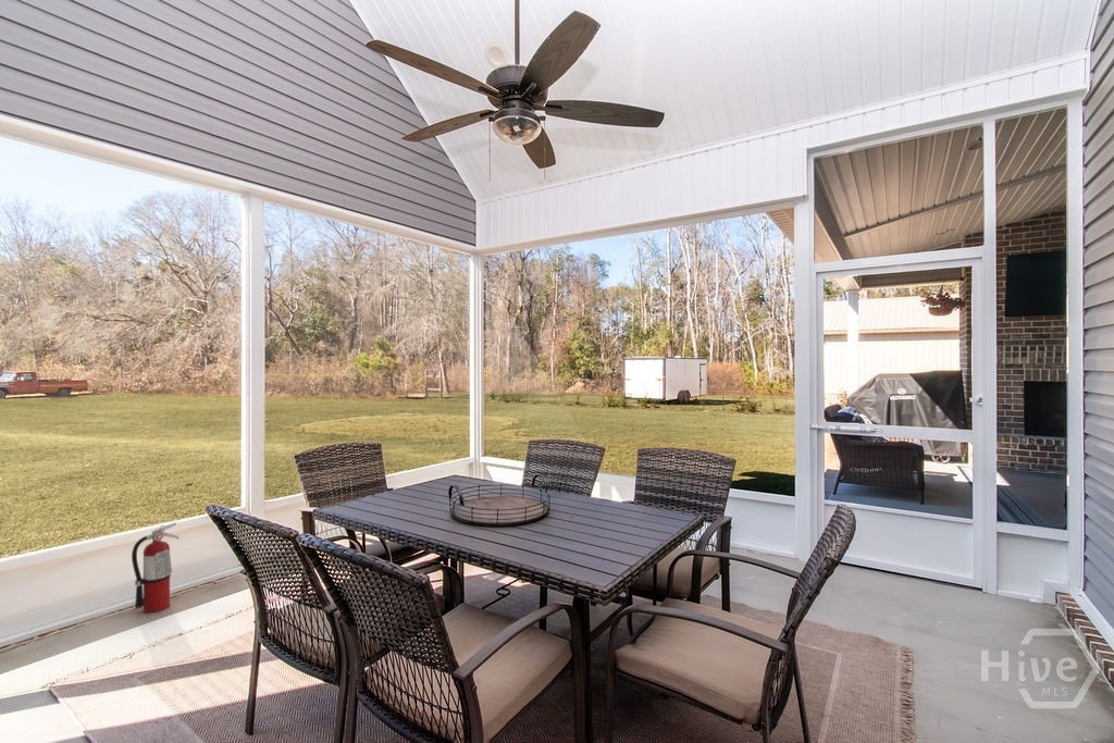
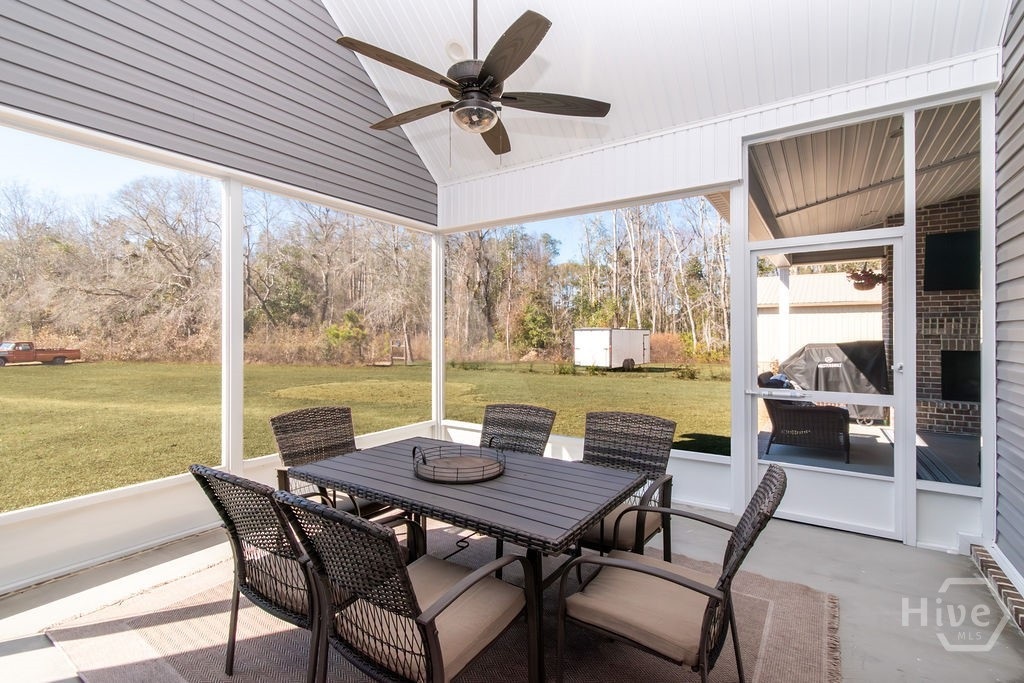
- fire extinguisher [131,521,181,614]
